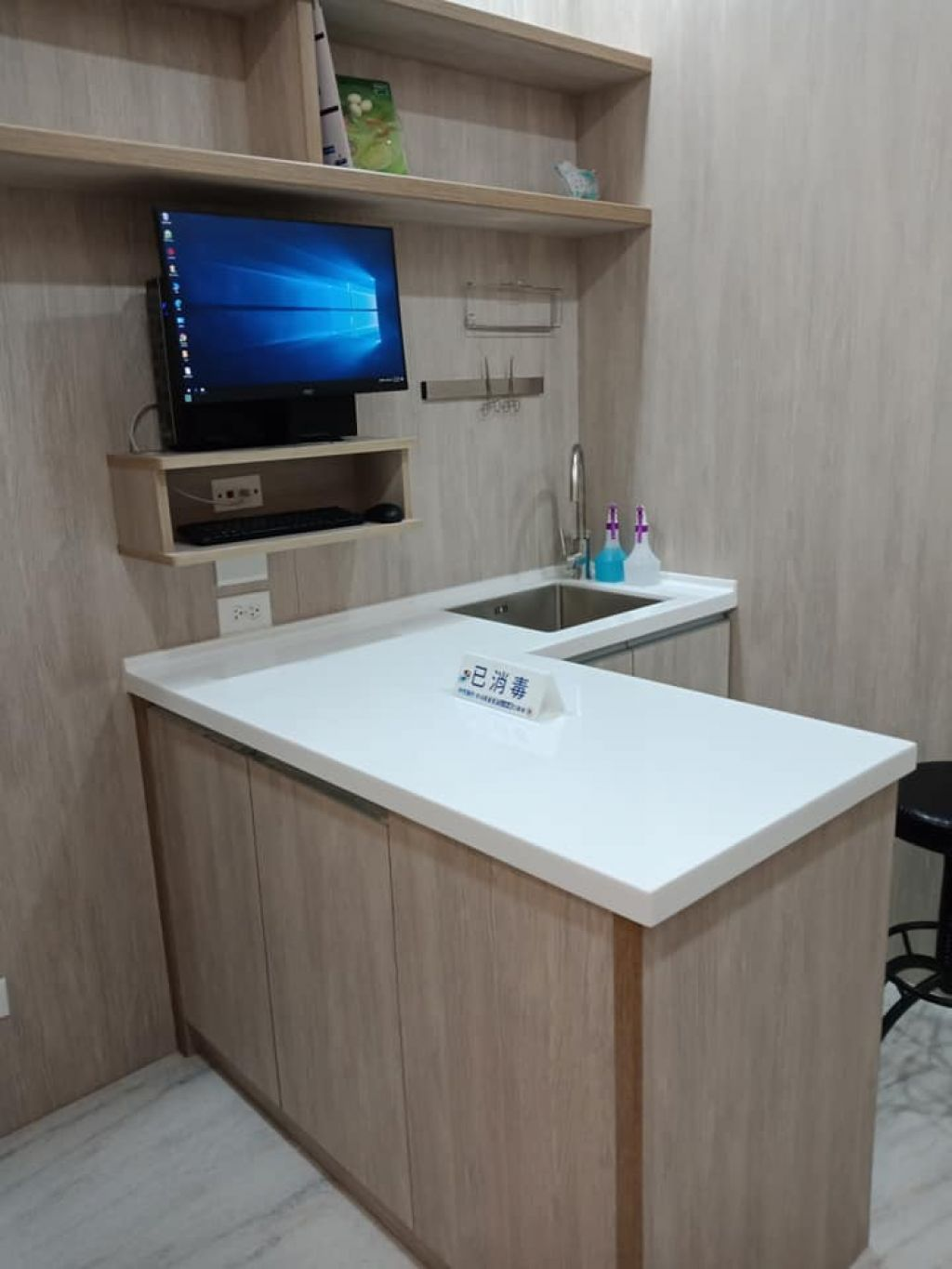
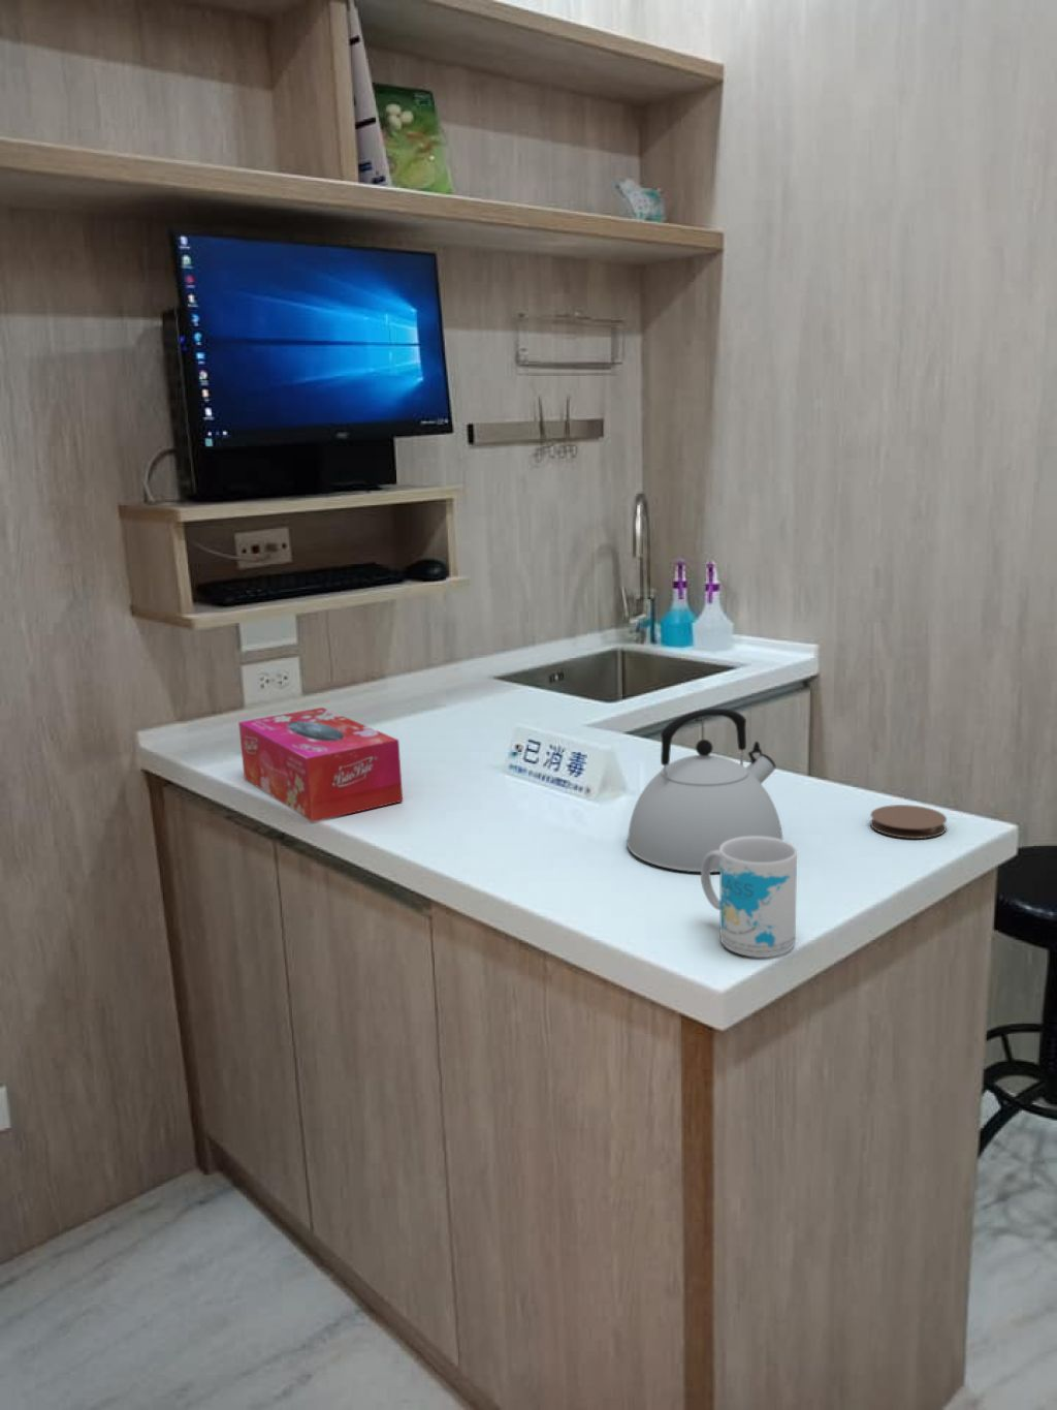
+ coaster [869,803,947,840]
+ kettle [625,708,784,873]
+ tissue box [238,707,404,823]
+ mug [699,837,798,959]
